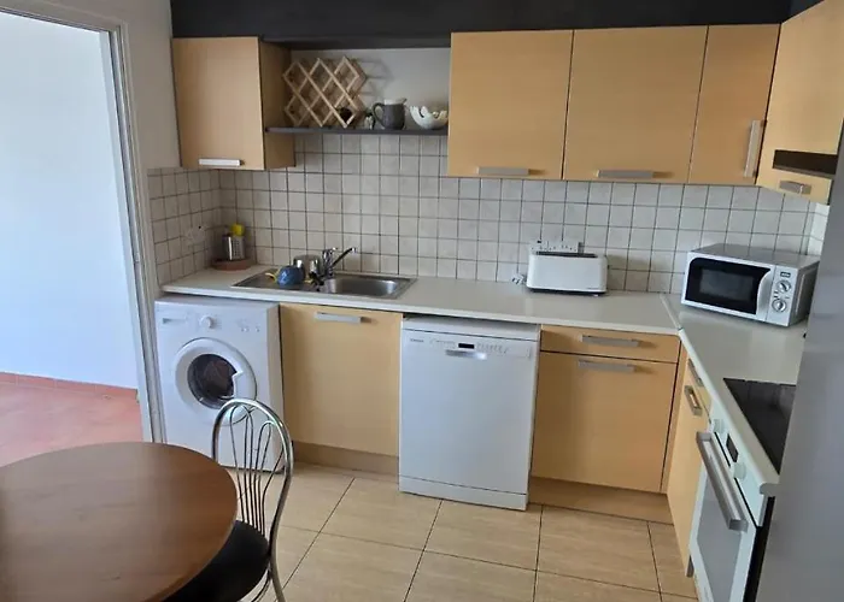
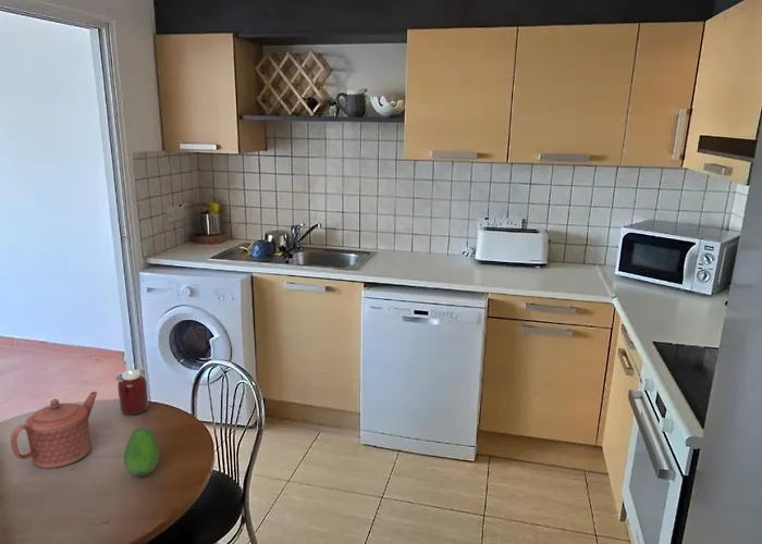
+ jar [115,367,149,416]
+ teapot [10,391,98,469]
+ fruit [123,426,160,478]
